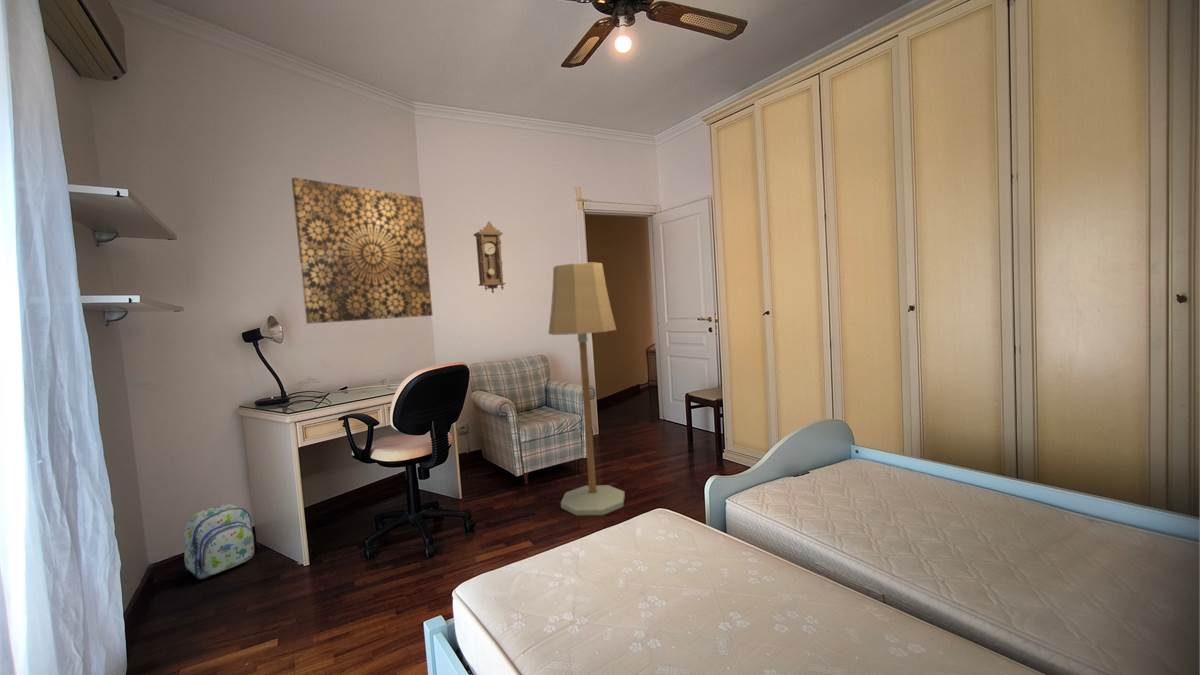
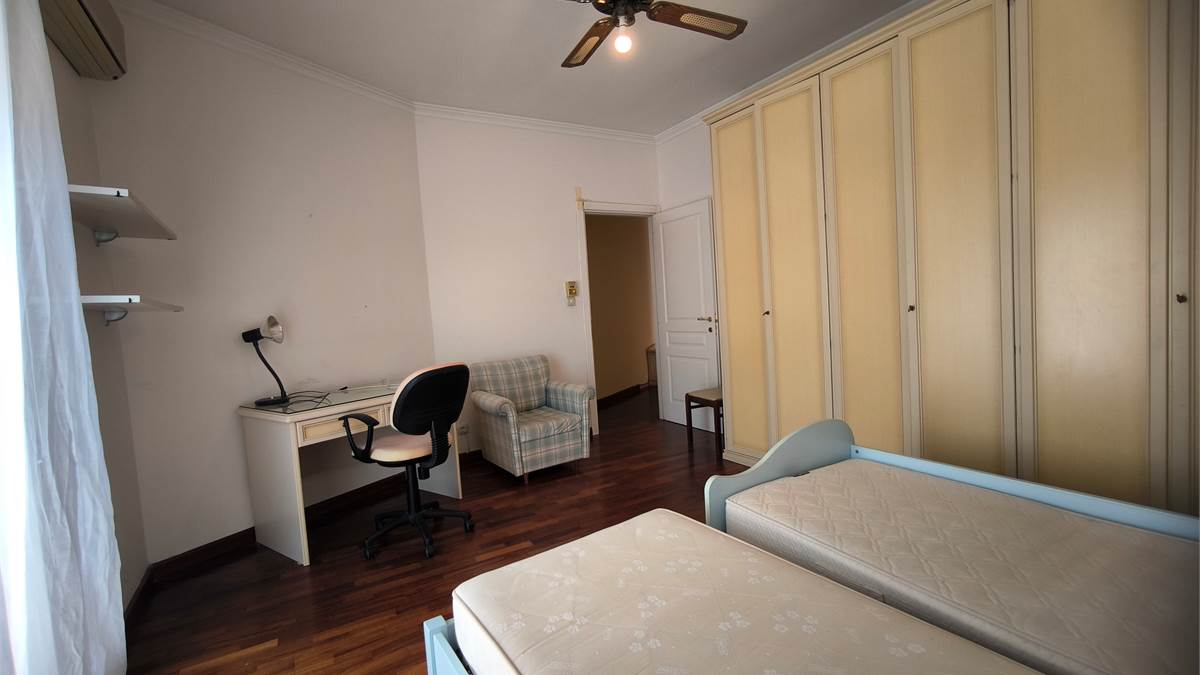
- backpack [183,503,255,580]
- floor lamp [547,262,626,516]
- pendulum clock [472,220,507,294]
- wall art [290,176,433,325]
